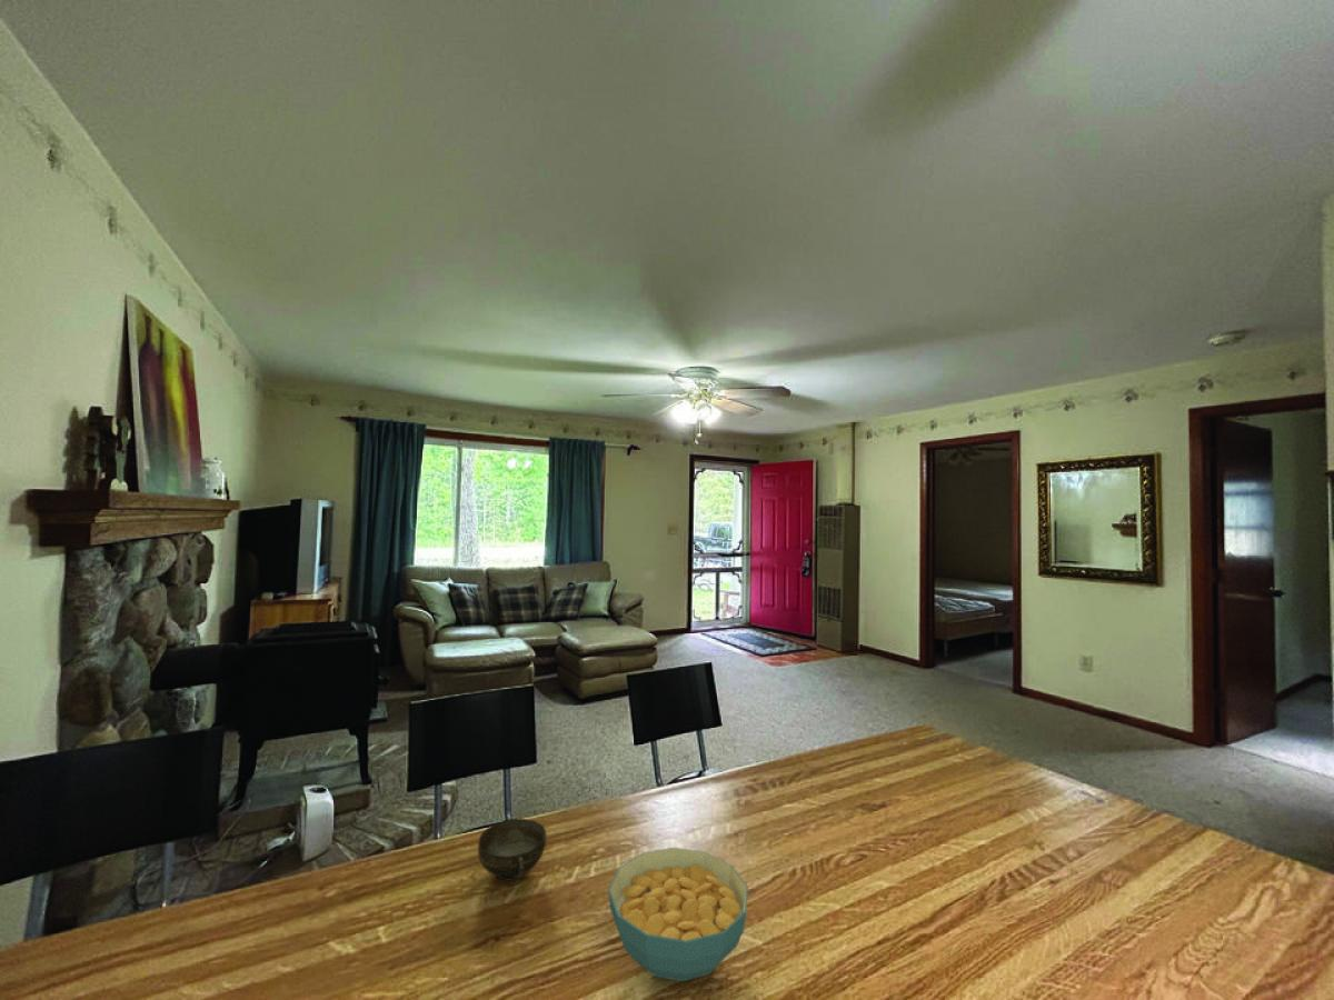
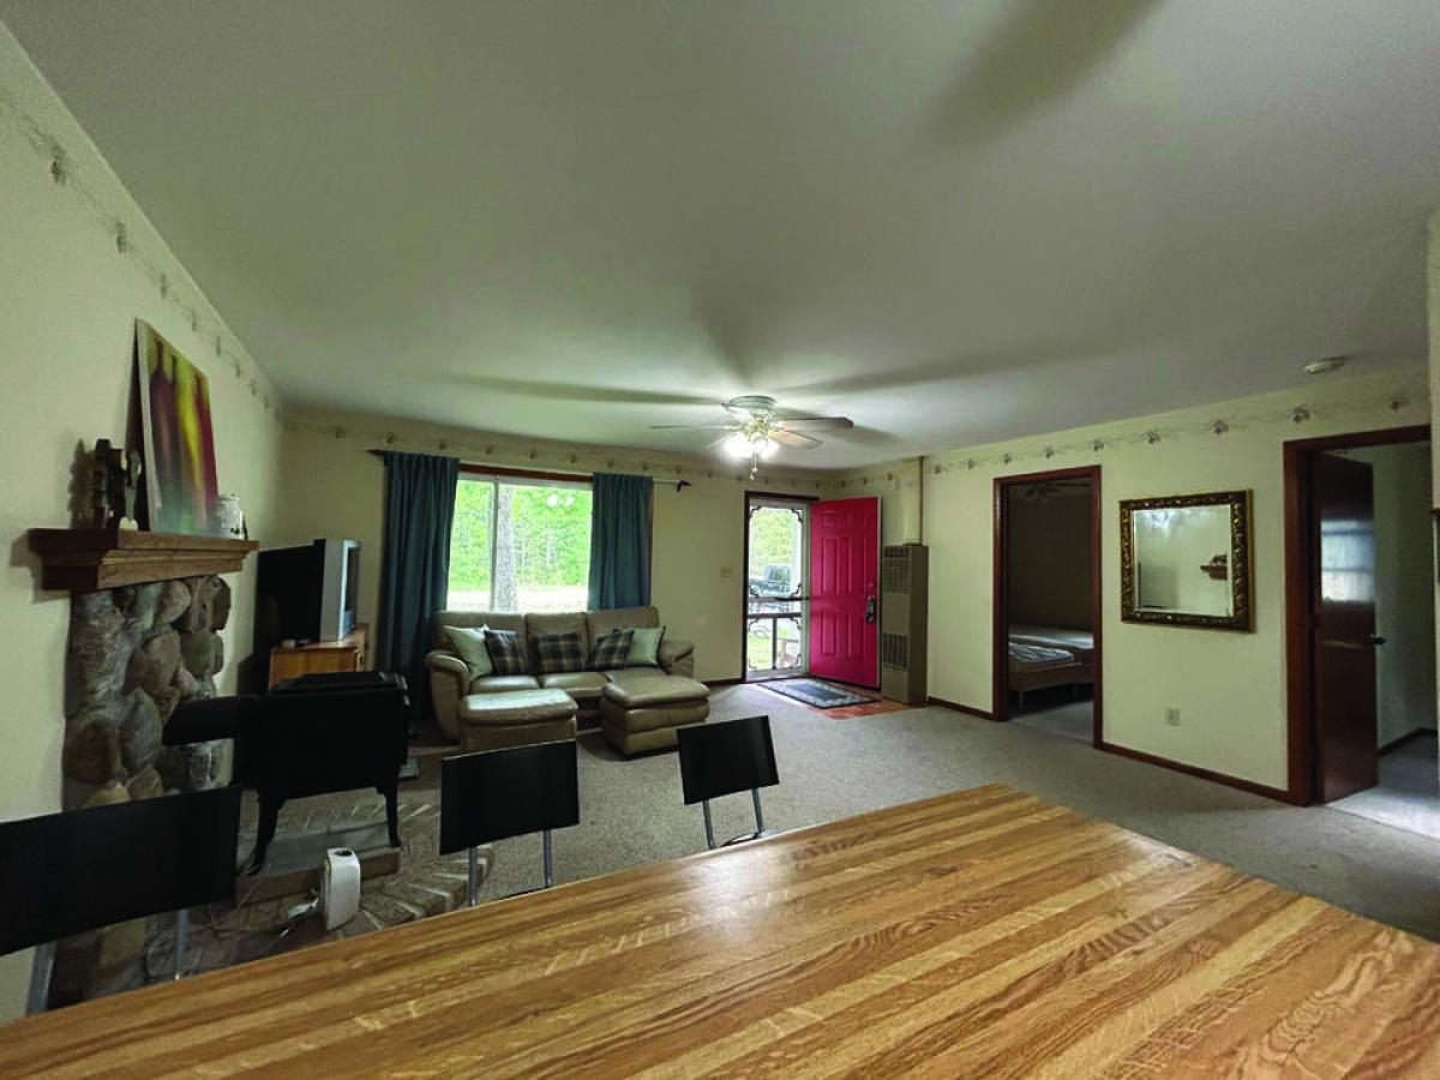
- cereal bowl [607,847,749,982]
- cup [477,818,547,882]
